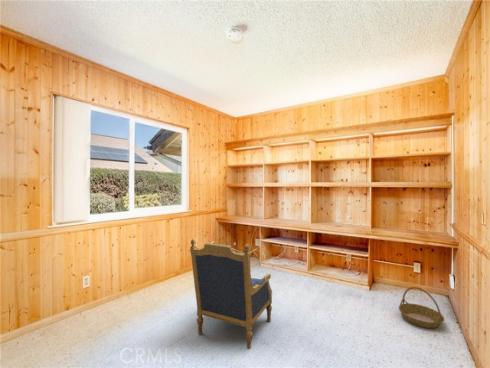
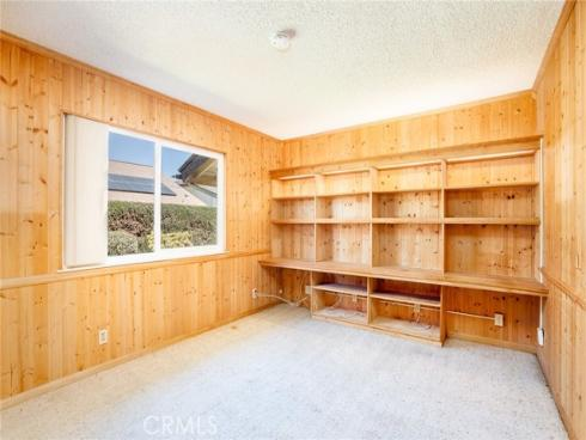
- armchair [189,238,273,350]
- basket [398,286,445,329]
